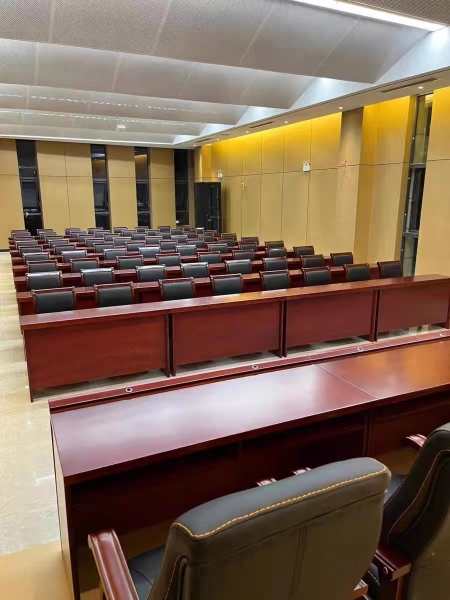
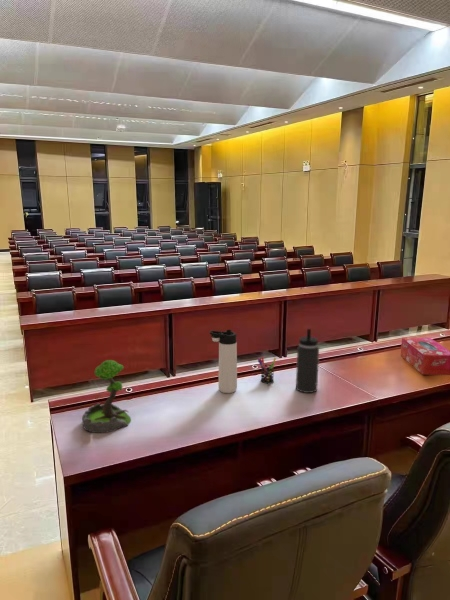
+ thermos bottle [209,329,238,394]
+ tissue box [400,337,450,376]
+ thermos bottle [295,328,320,394]
+ pen holder [257,356,277,385]
+ plant [81,359,132,434]
